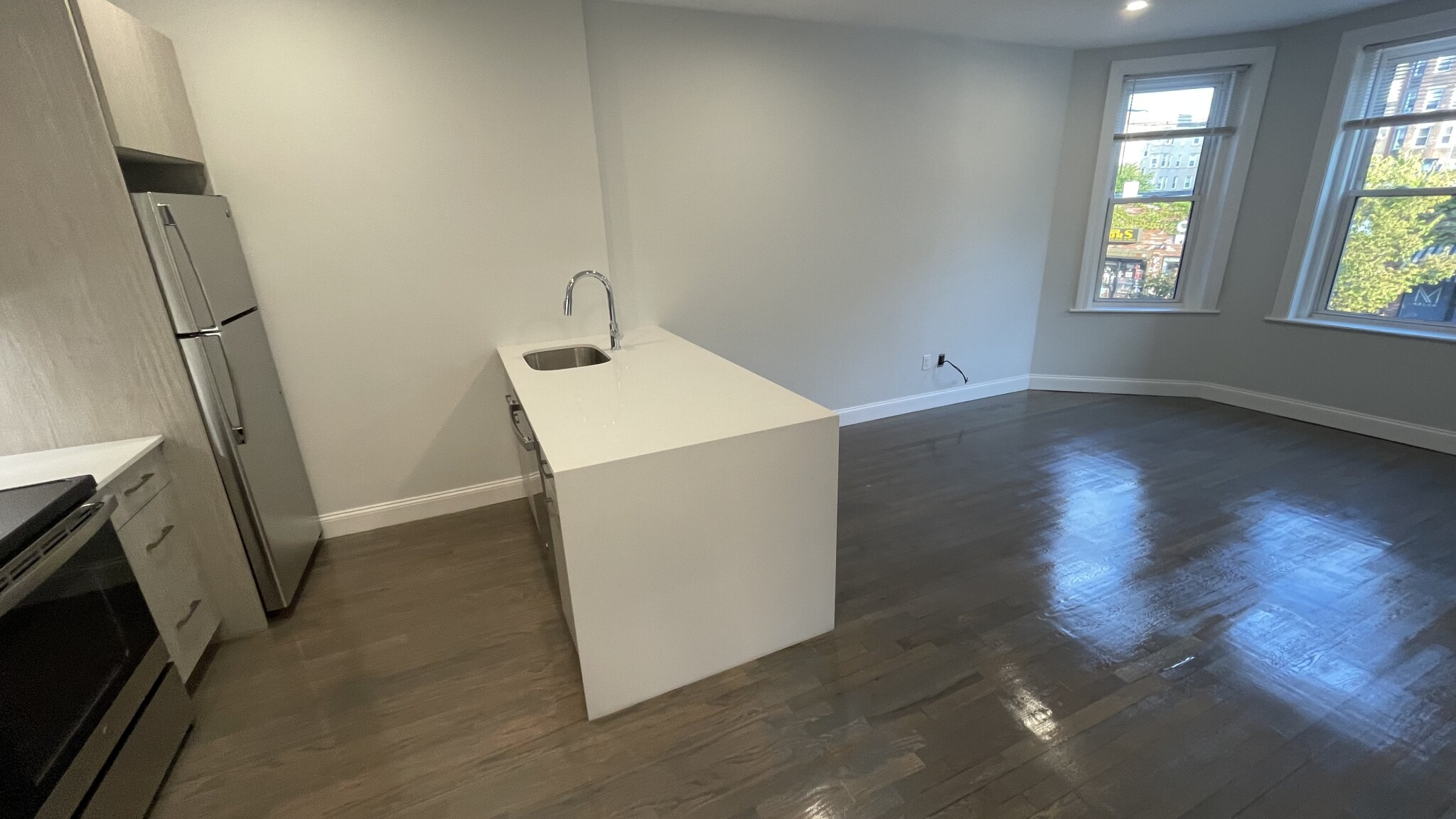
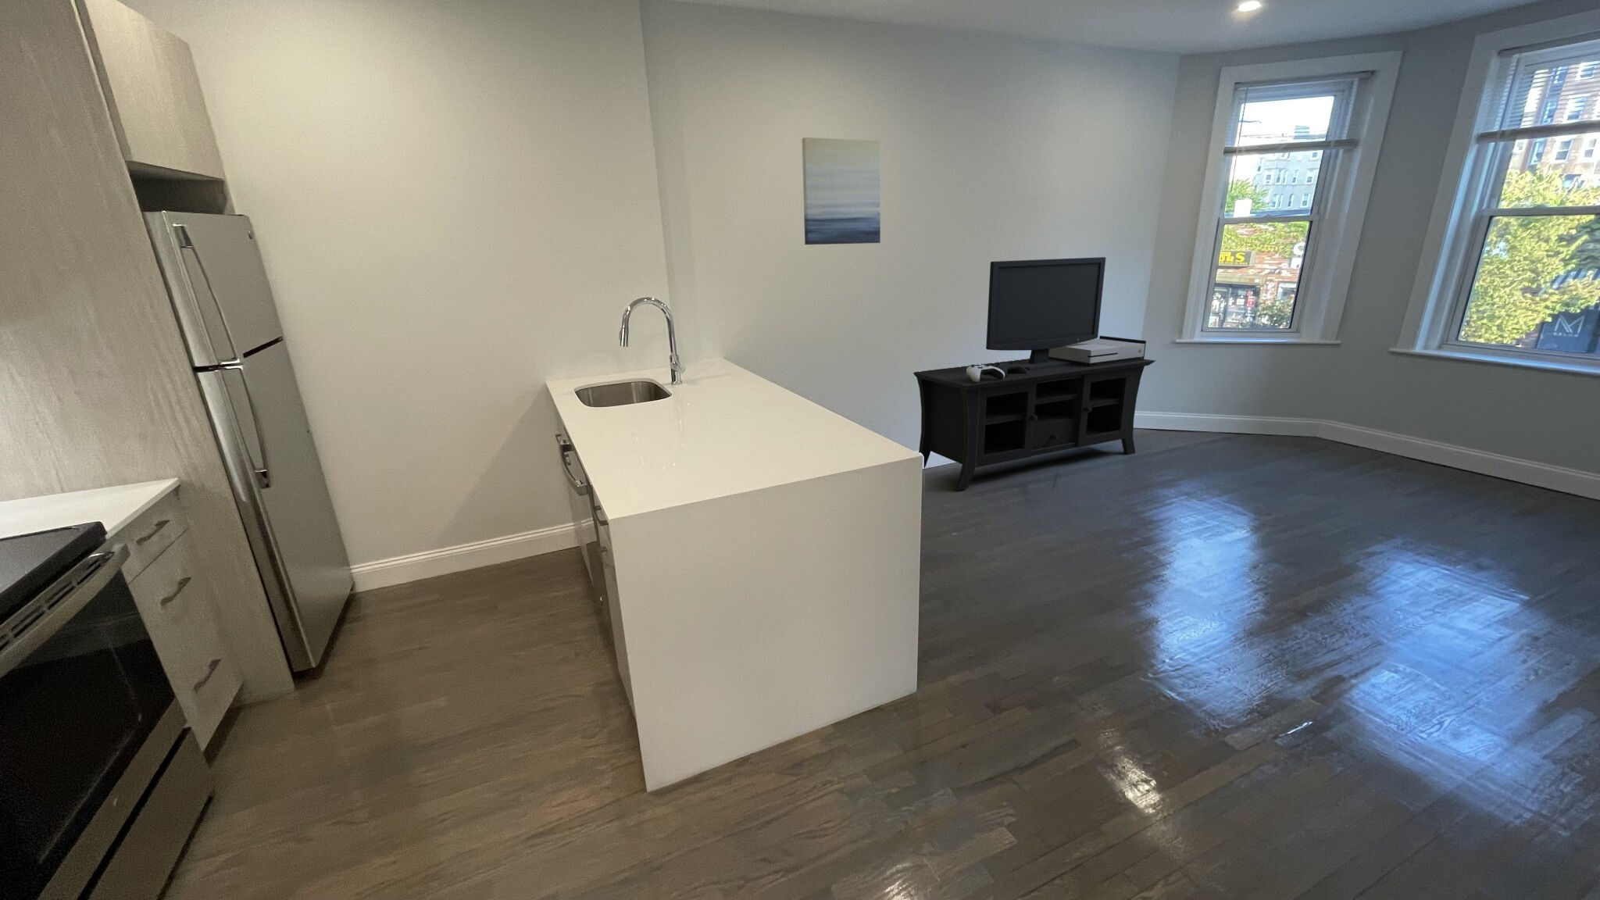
+ media console [912,256,1156,490]
+ wall art [801,136,881,245]
